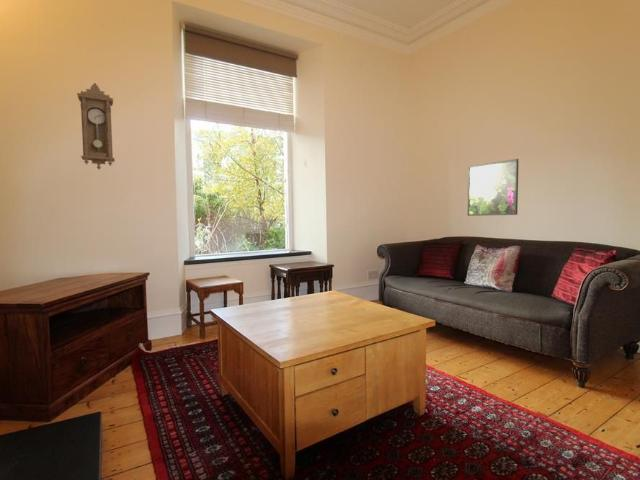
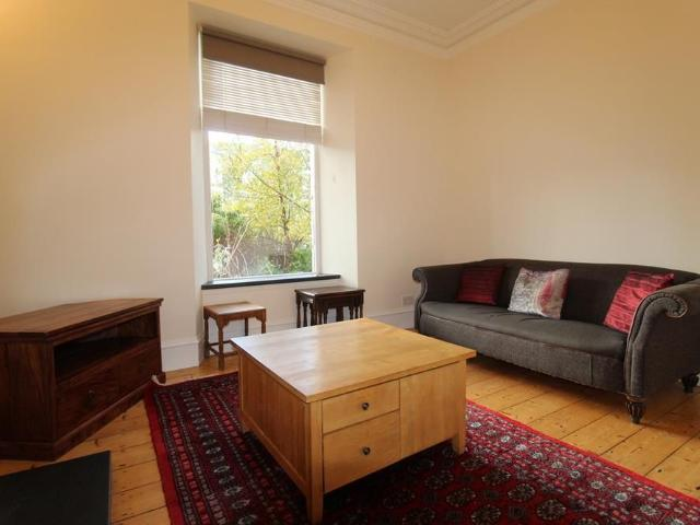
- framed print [467,158,519,217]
- pendulum clock [76,82,116,170]
